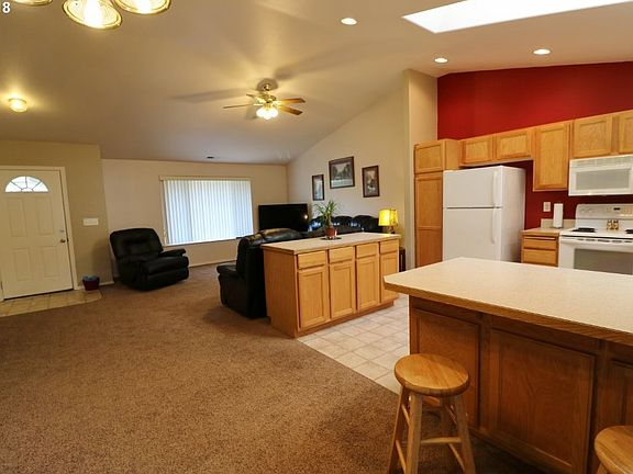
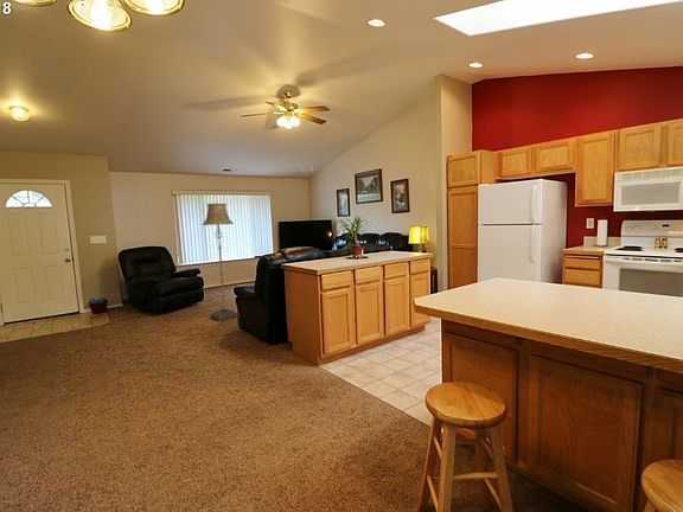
+ floor lamp [202,203,238,322]
